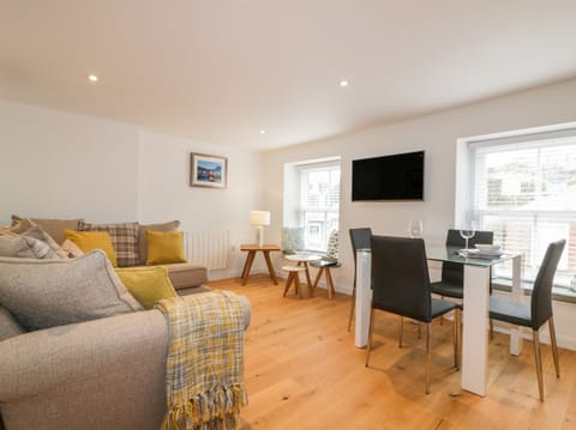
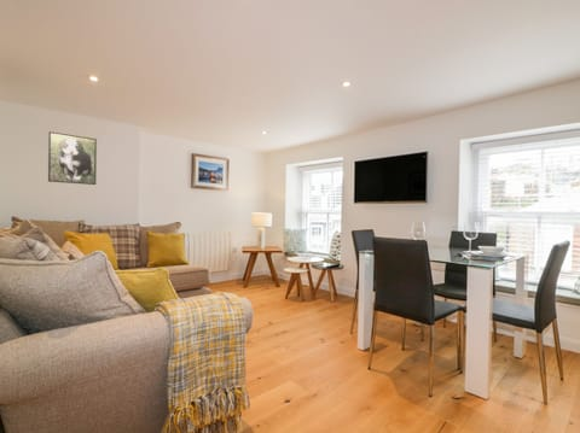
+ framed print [47,130,98,186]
